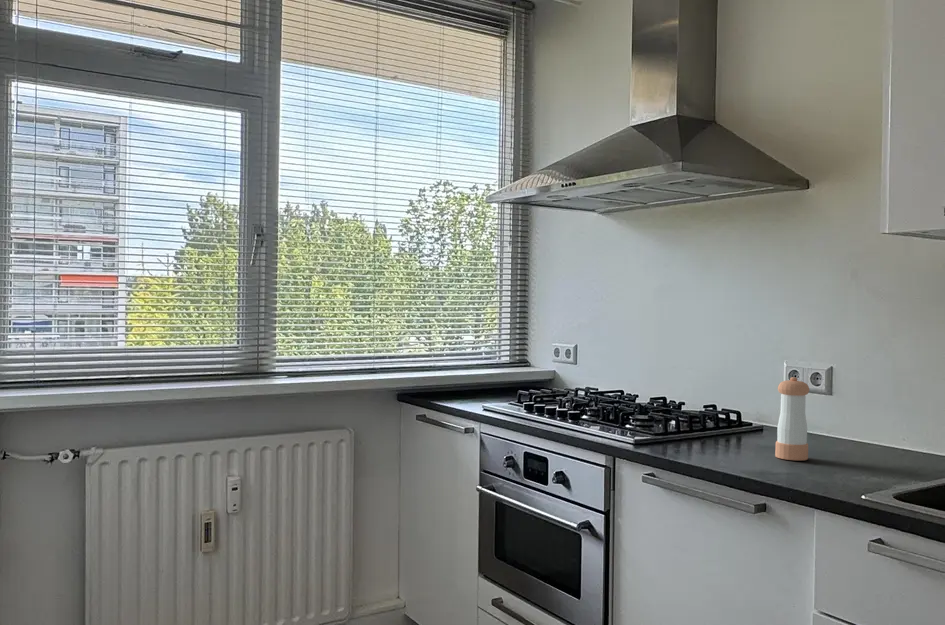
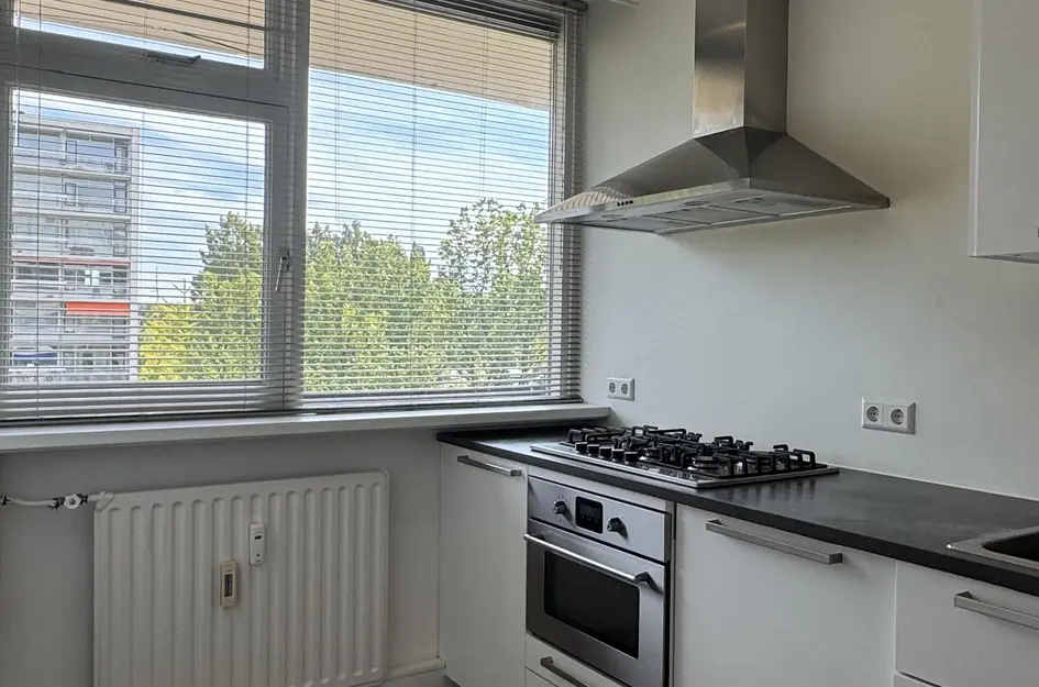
- pepper shaker [774,376,810,461]
